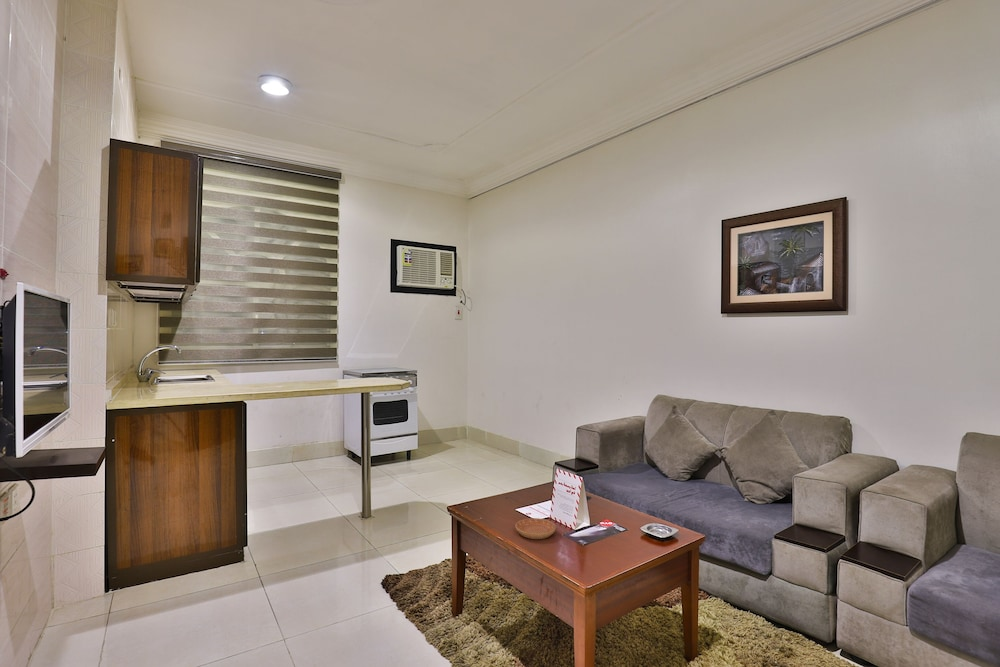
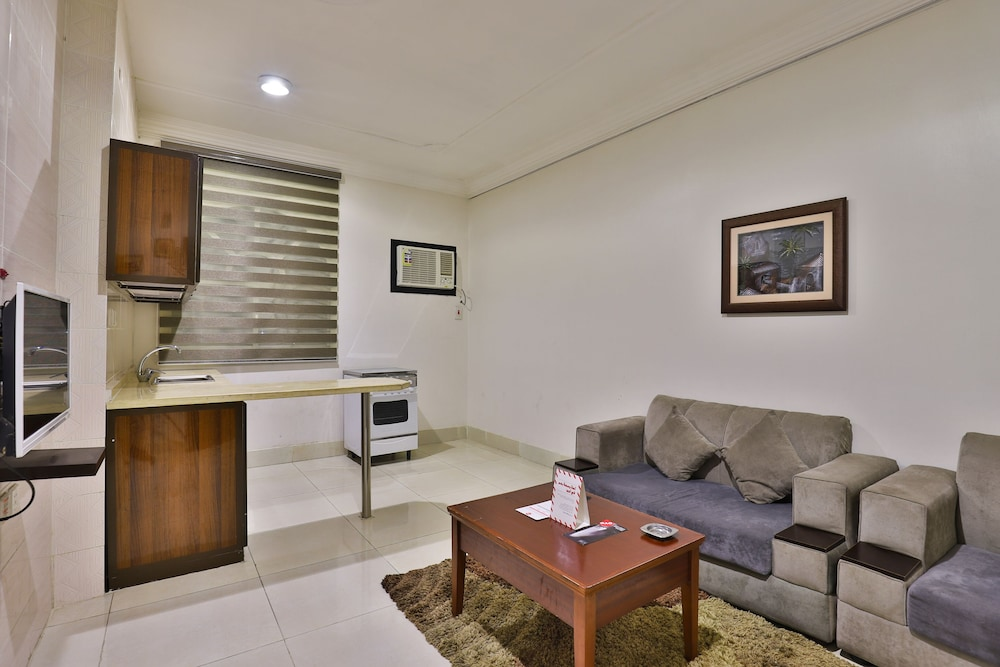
- saucer [514,517,557,540]
